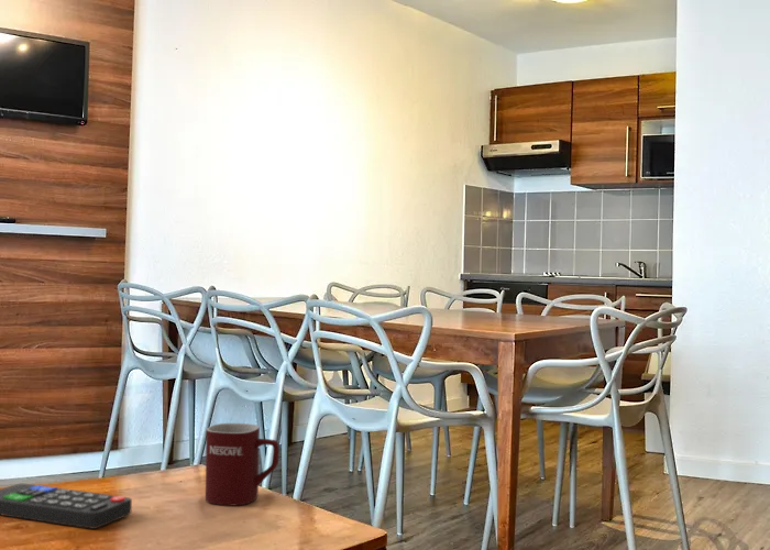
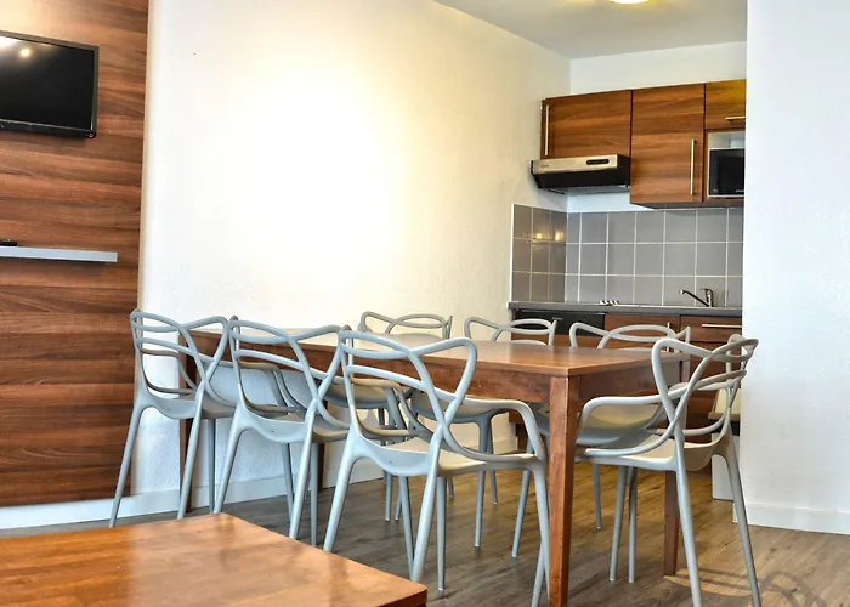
- remote control [0,483,133,529]
- mug [205,422,280,506]
